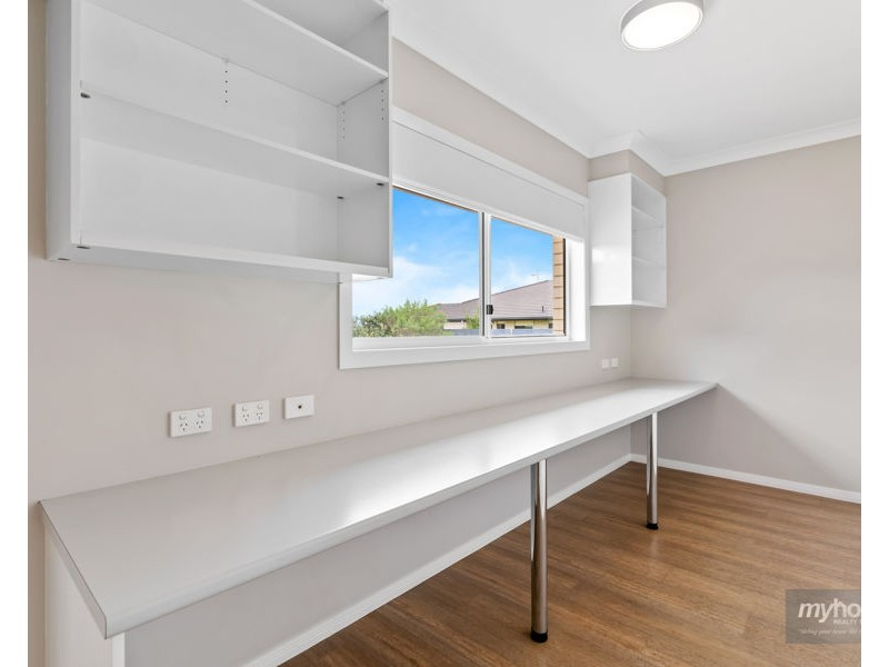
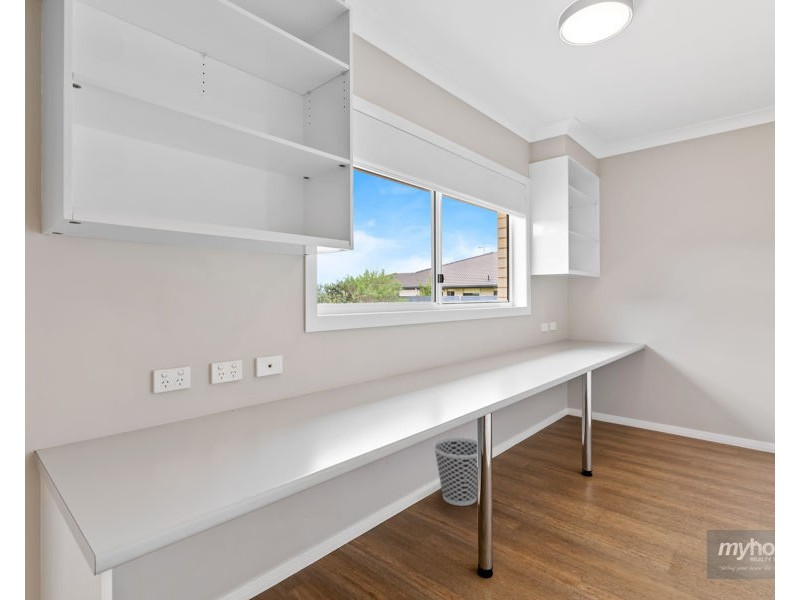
+ wastebasket [432,436,478,507]
